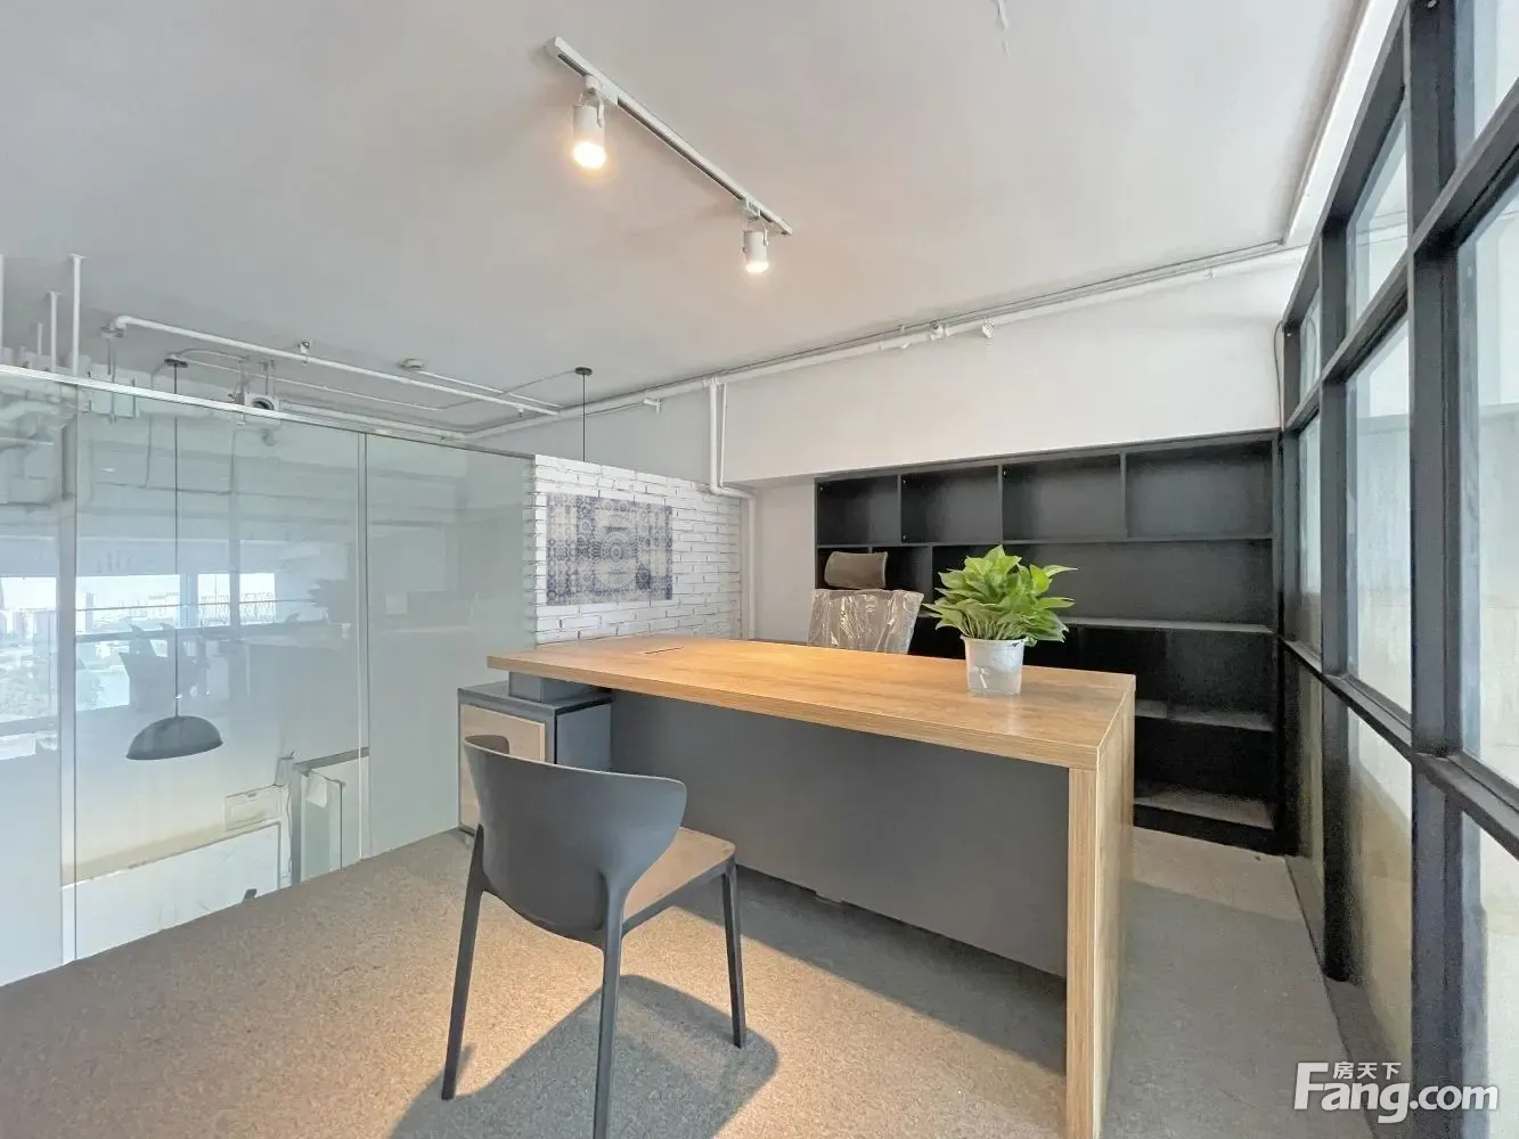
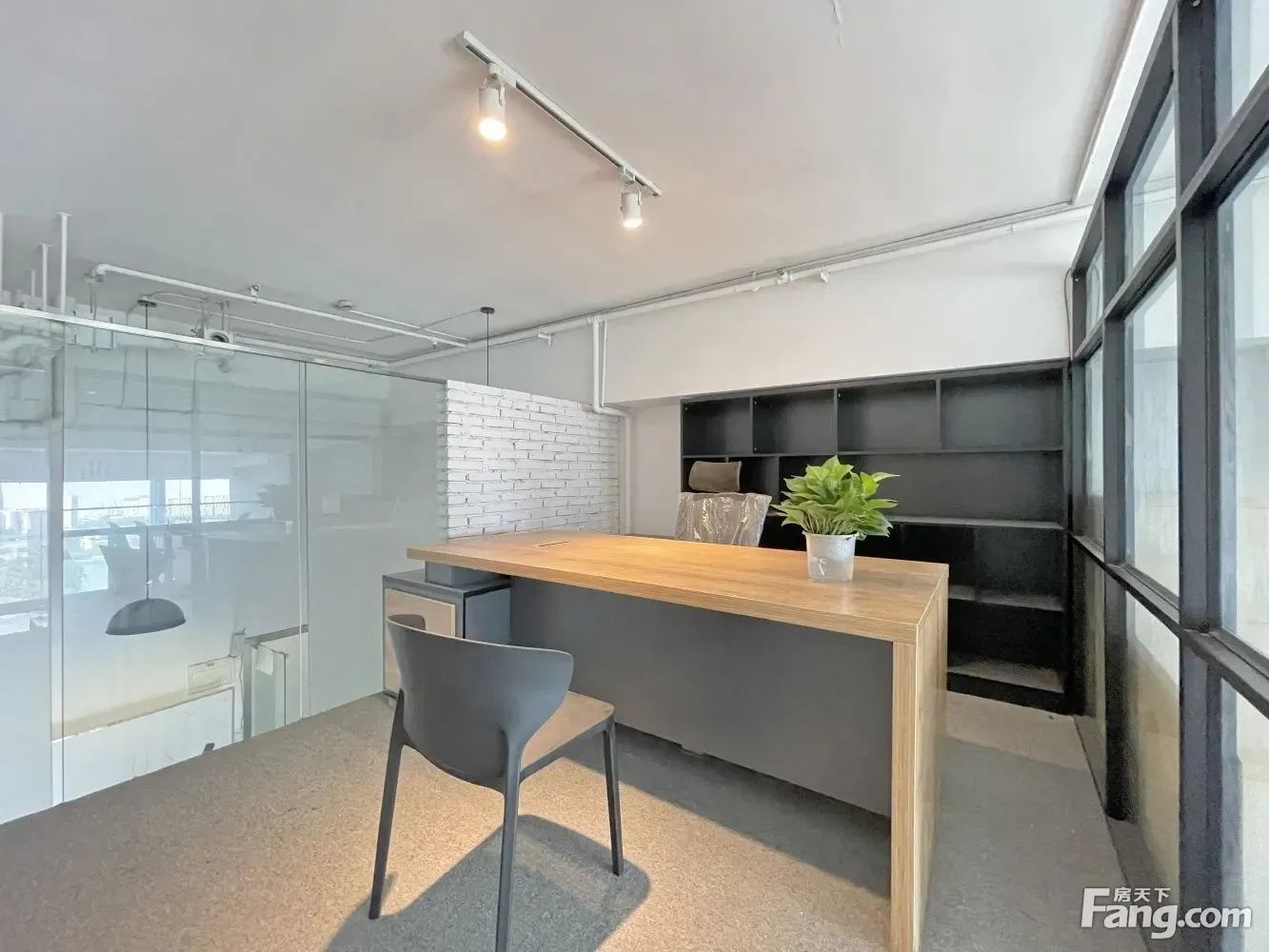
- wall art [545,489,674,607]
